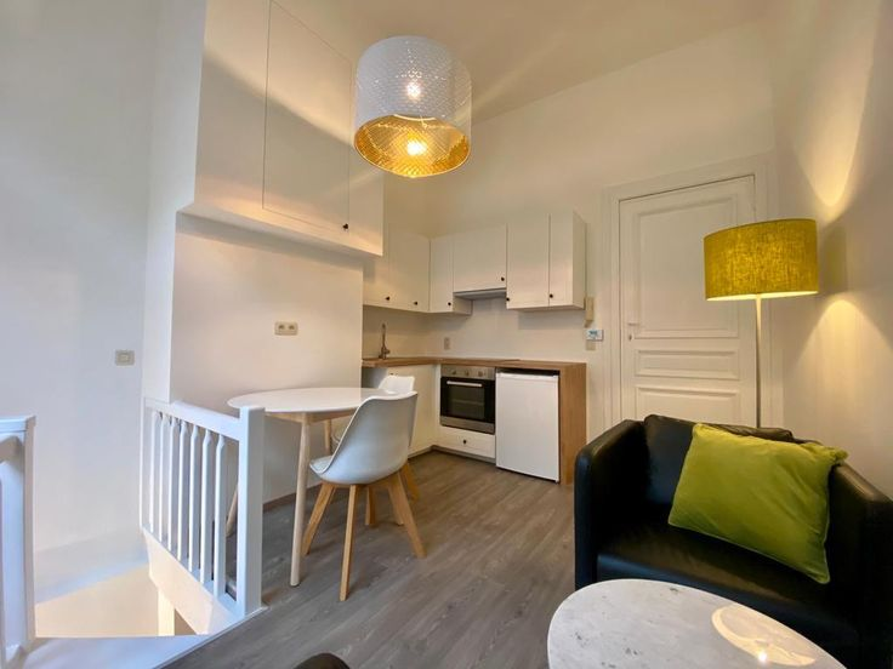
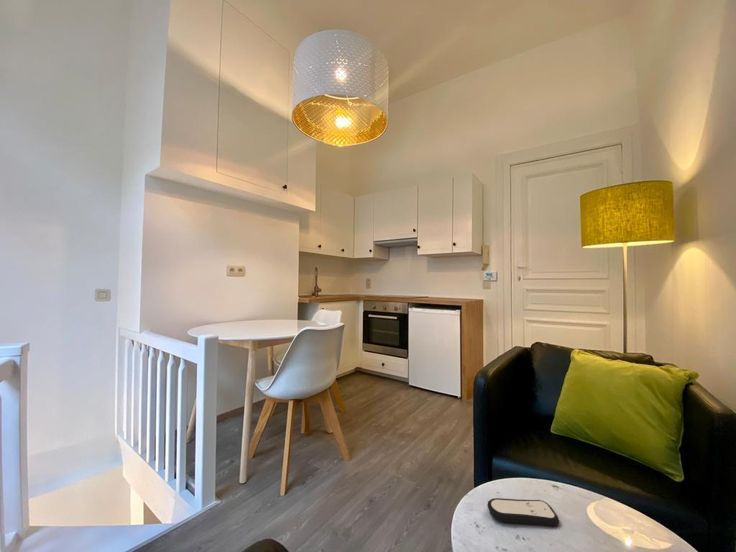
+ remote control [486,497,560,527]
